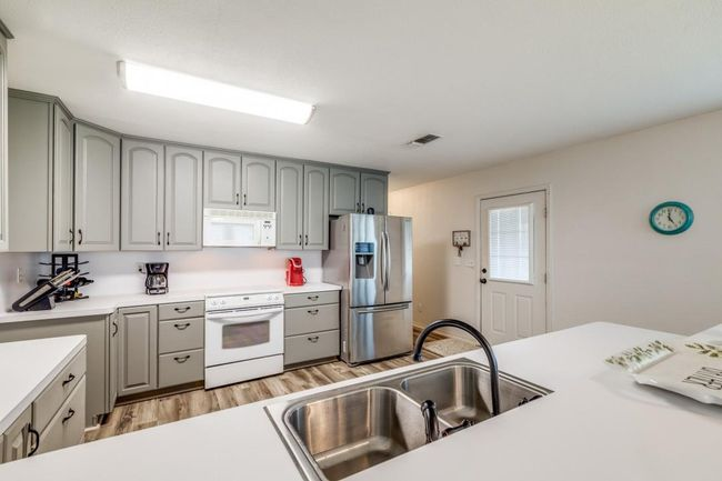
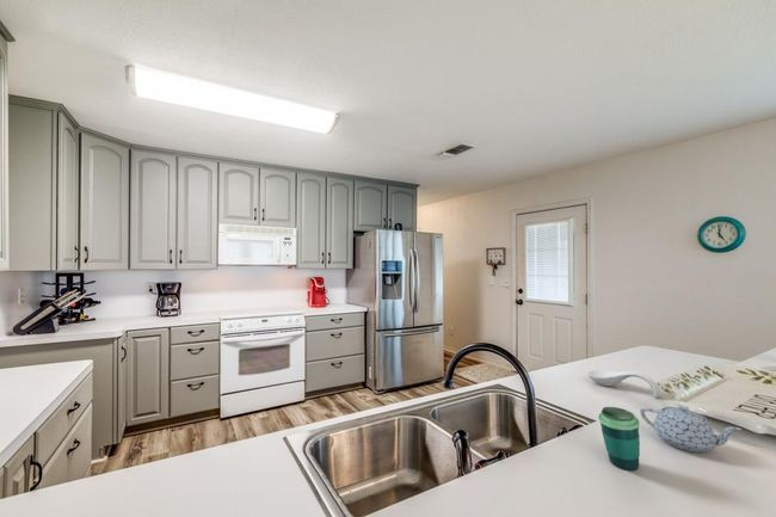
+ spoon rest [586,369,661,399]
+ cup [597,406,641,472]
+ teapot [639,405,743,454]
